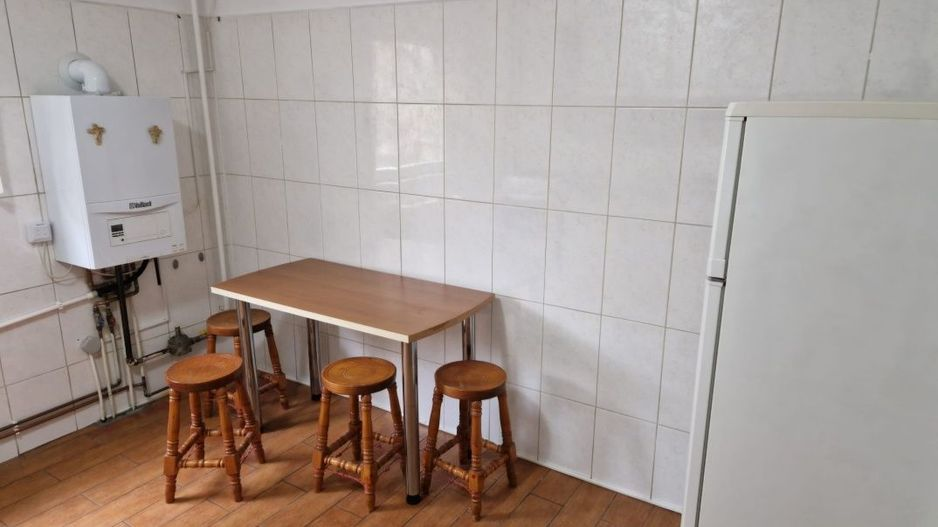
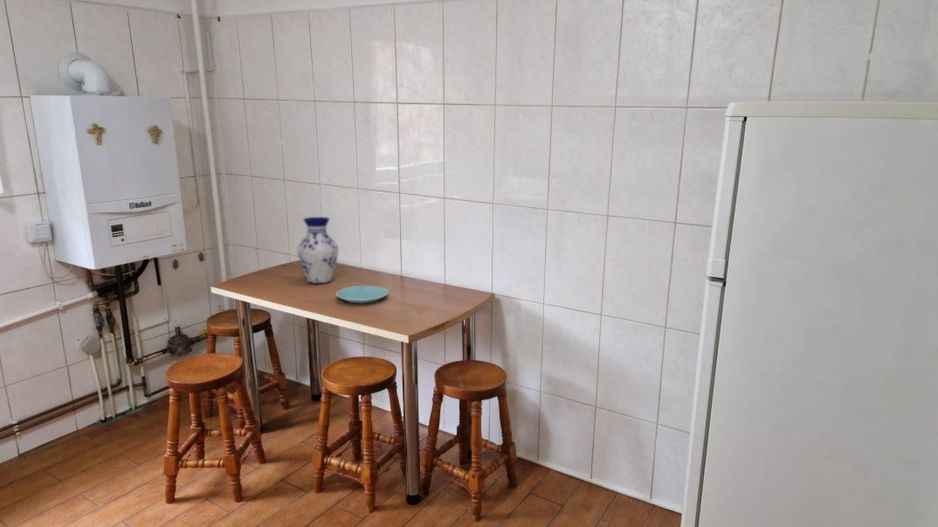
+ vase [296,216,340,285]
+ plate [335,285,389,304]
